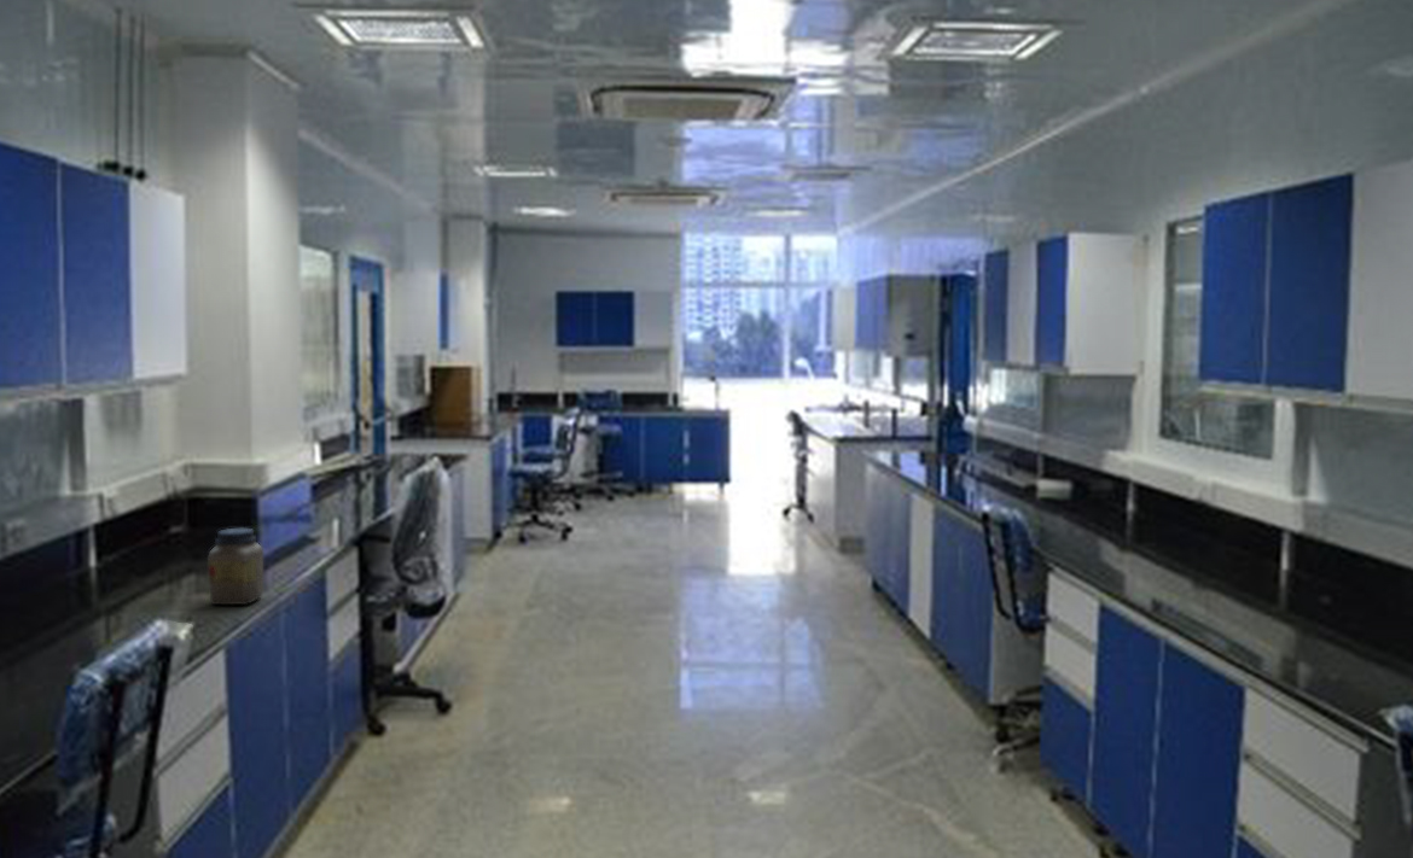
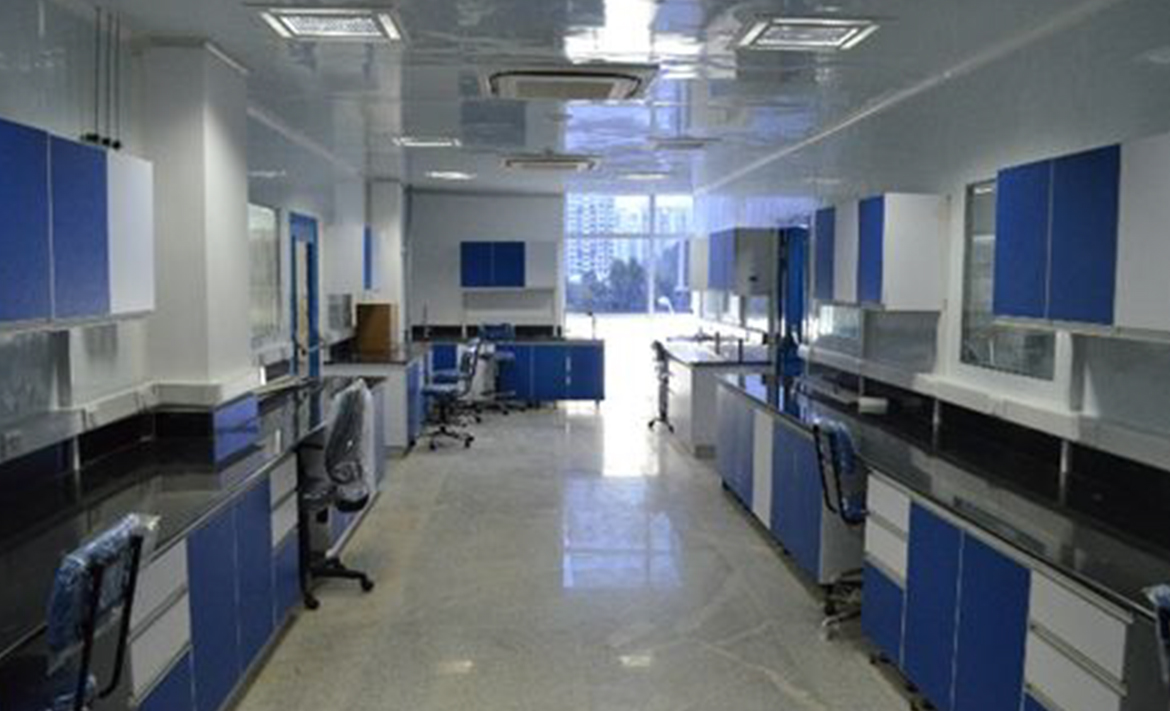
- jar [207,527,264,606]
